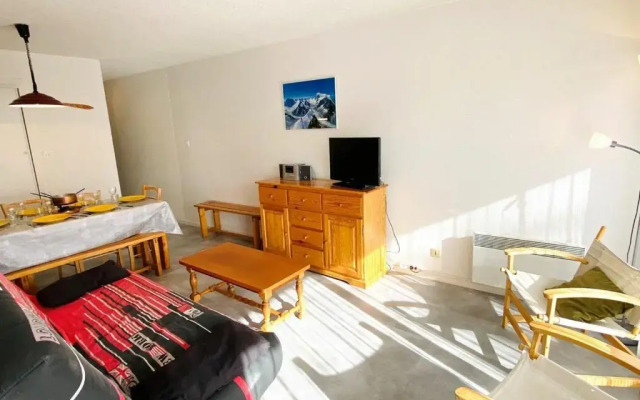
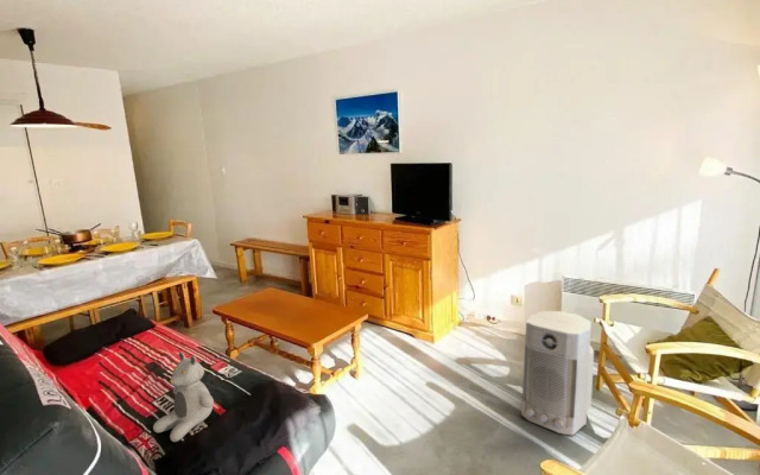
+ air purifier [520,310,595,436]
+ teddy bear [152,350,215,443]
